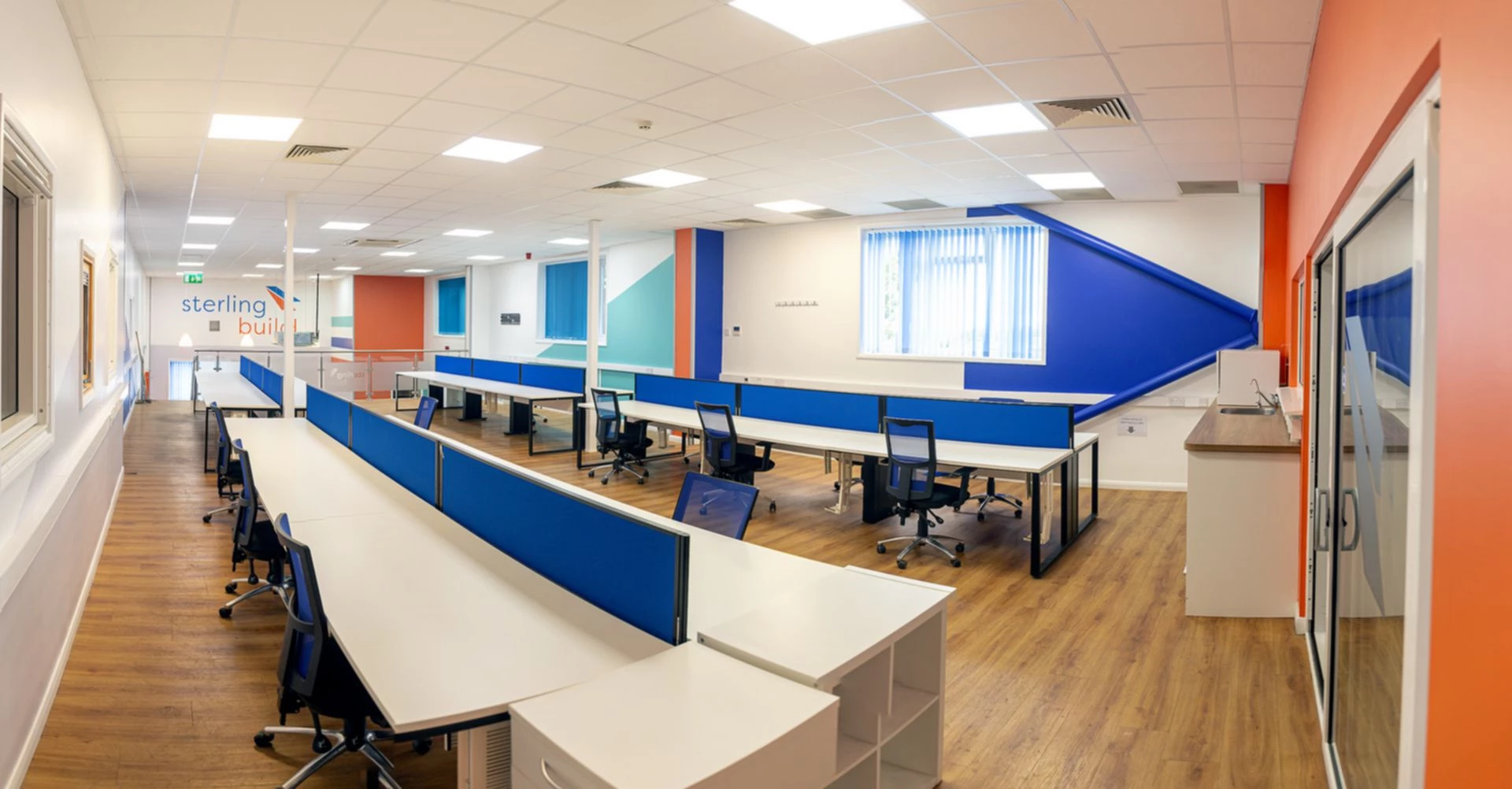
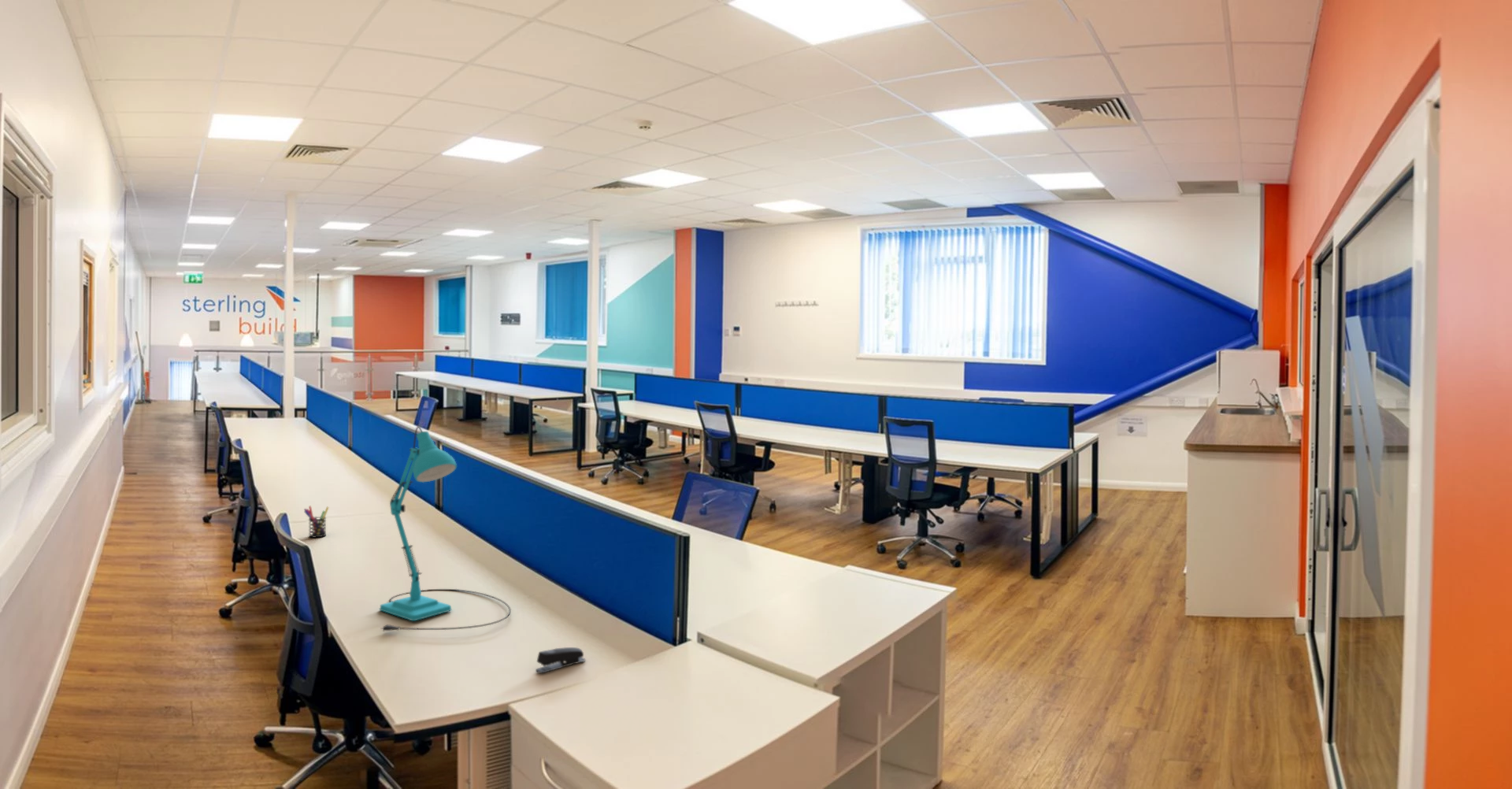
+ pen holder [303,506,330,539]
+ desk lamp [379,425,512,632]
+ stapler [535,646,586,674]
